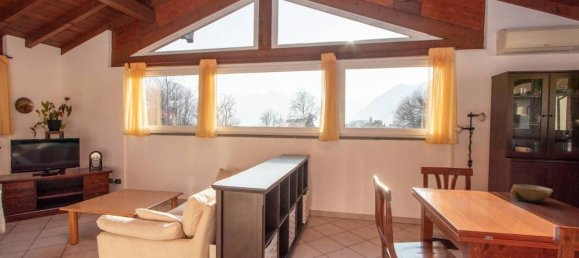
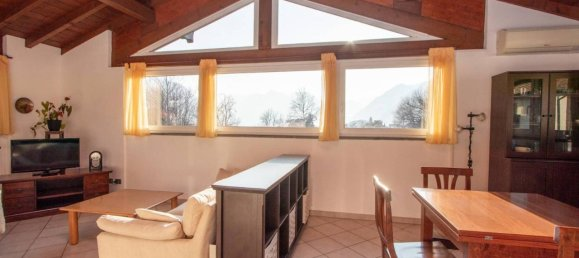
- bowl [509,183,554,204]
